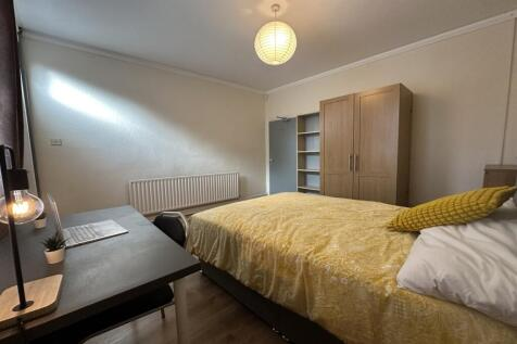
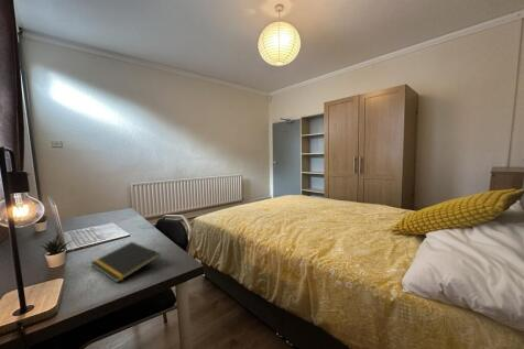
+ notepad [89,241,162,284]
